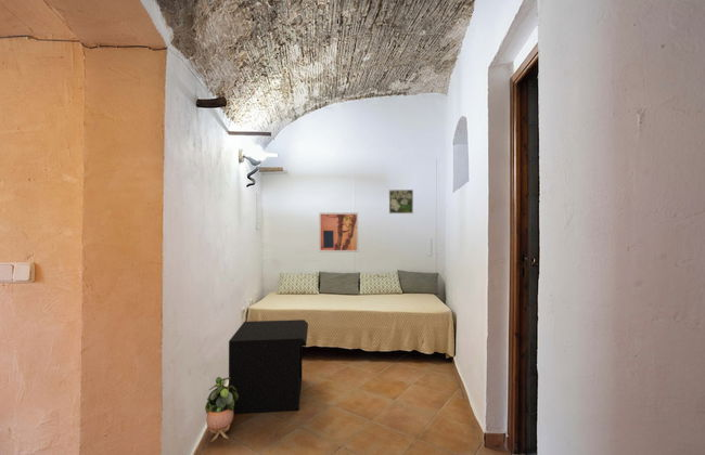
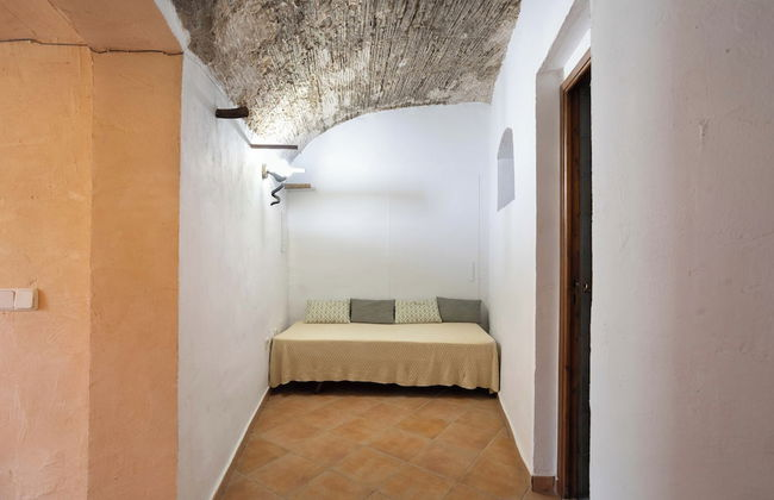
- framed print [388,188,414,214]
- nightstand [228,318,309,415]
- potted plant [204,376,239,443]
- wall art [318,211,359,253]
